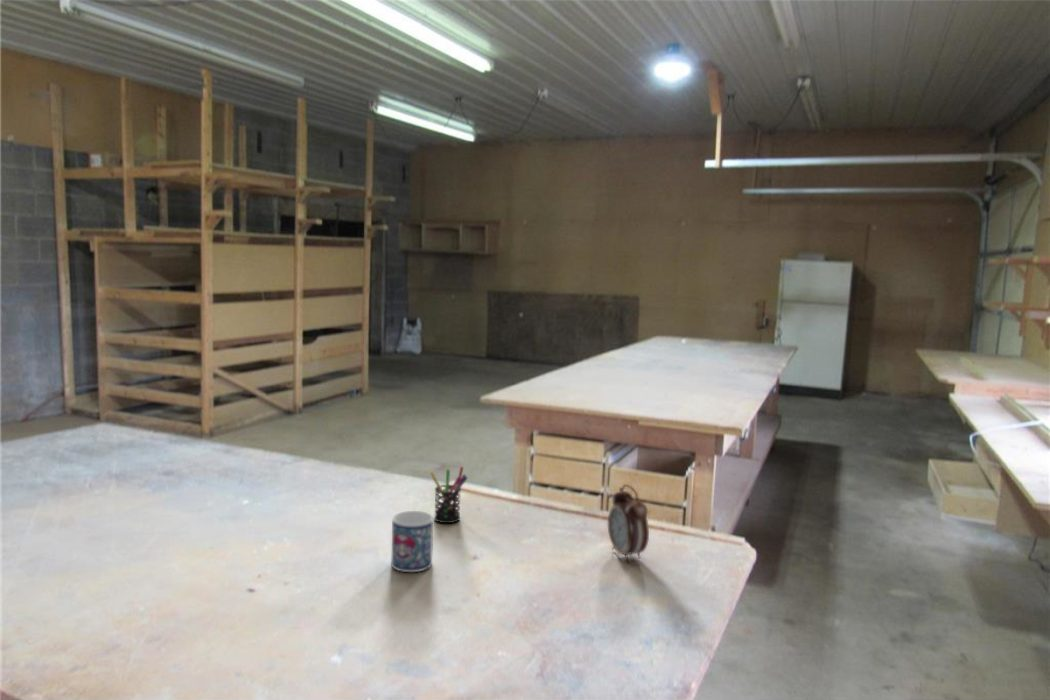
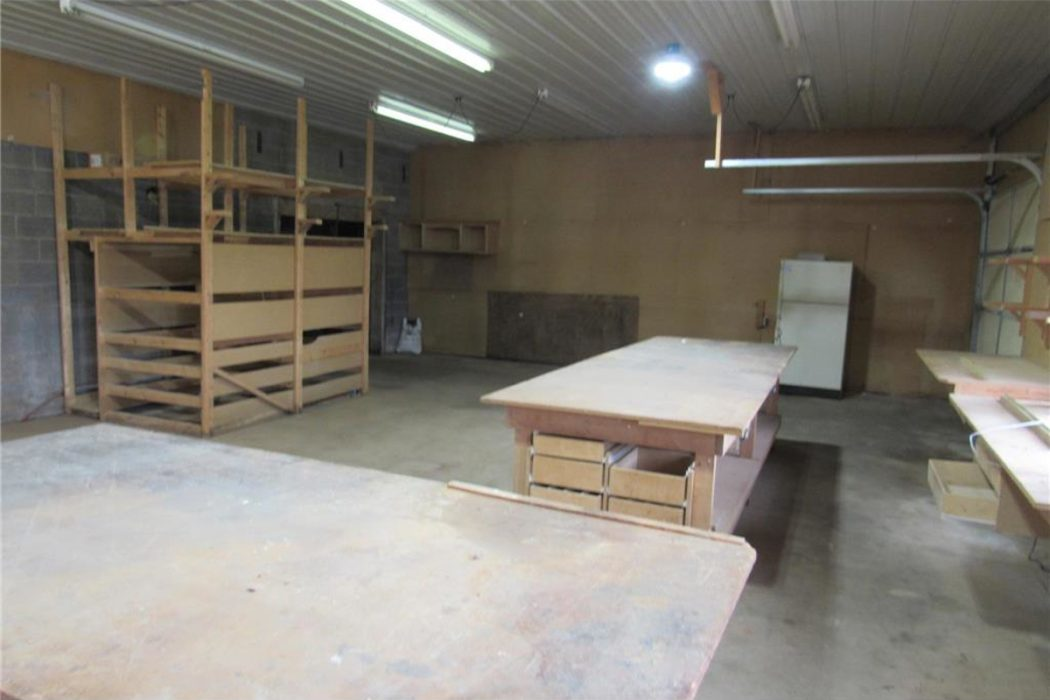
- alarm clock [607,483,650,563]
- pen holder [429,465,468,524]
- mug [390,510,434,573]
